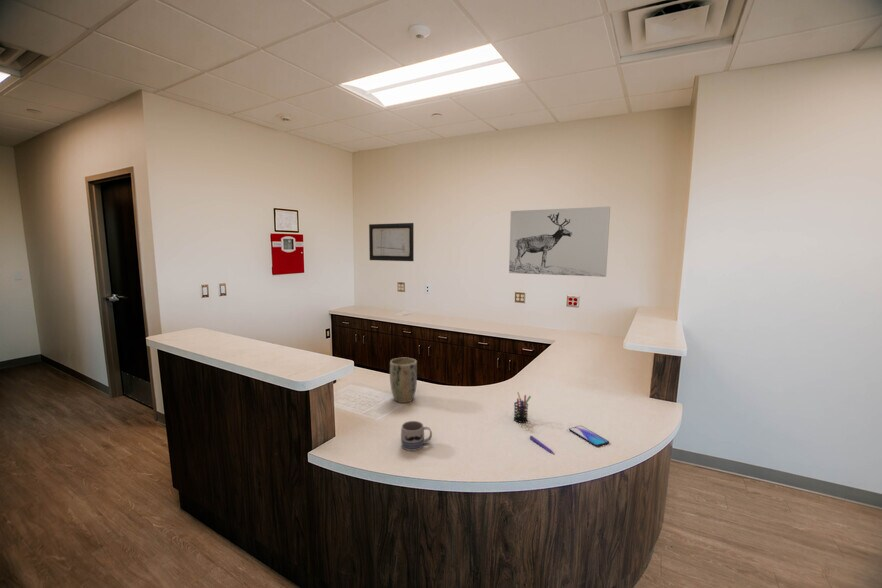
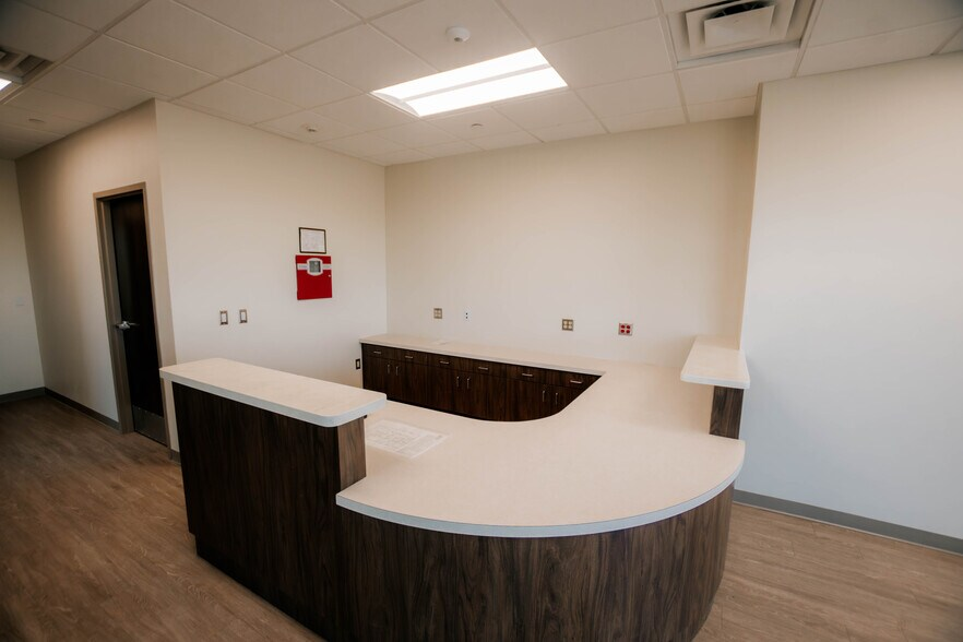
- mug [400,420,433,452]
- pen holder [513,391,532,424]
- plant pot [389,357,418,404]
- wall art [368,222,415,262]
- wall art [508,206,611,278]
- pen [529,435,555,455]
- smartphone [568,425,610,447]
